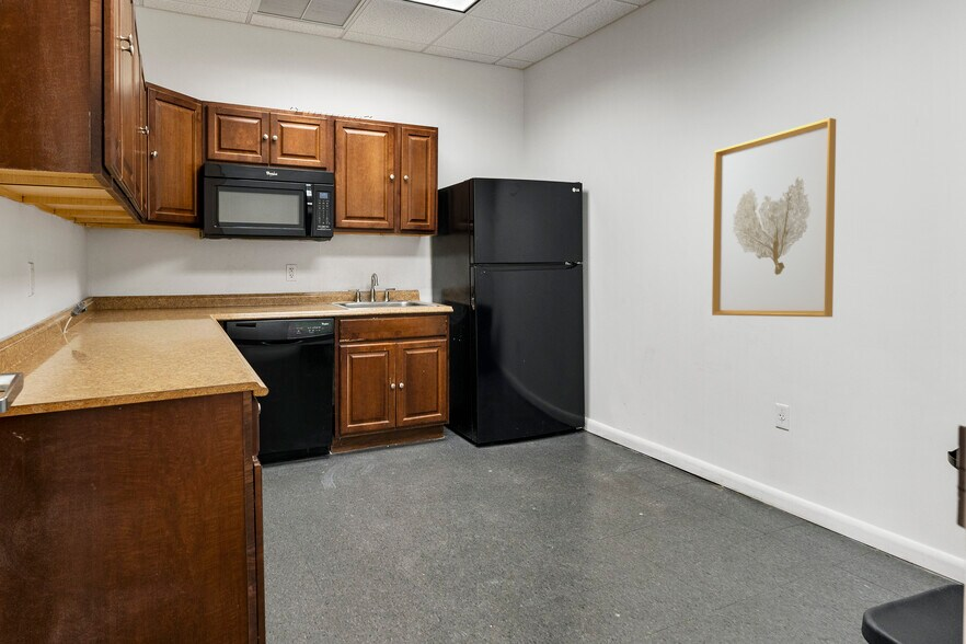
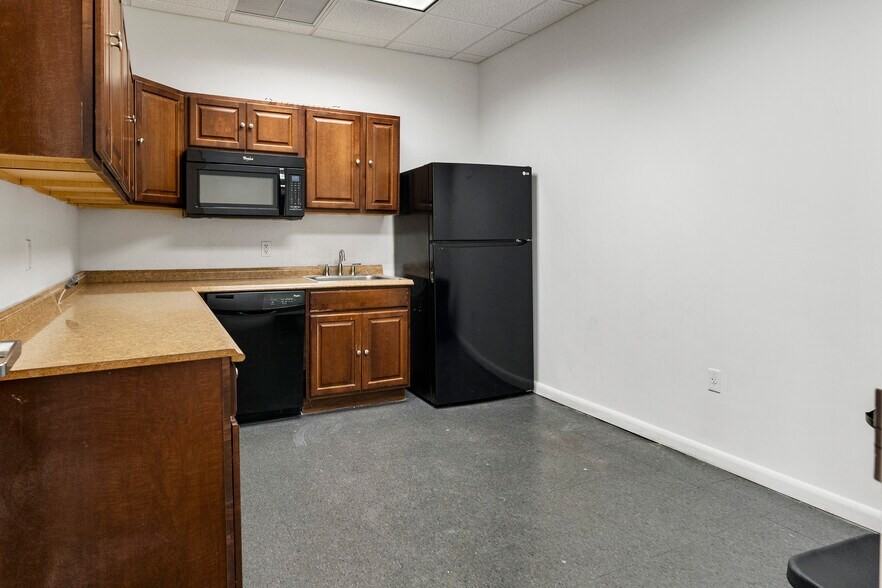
- wall art [711,117,837,318]
